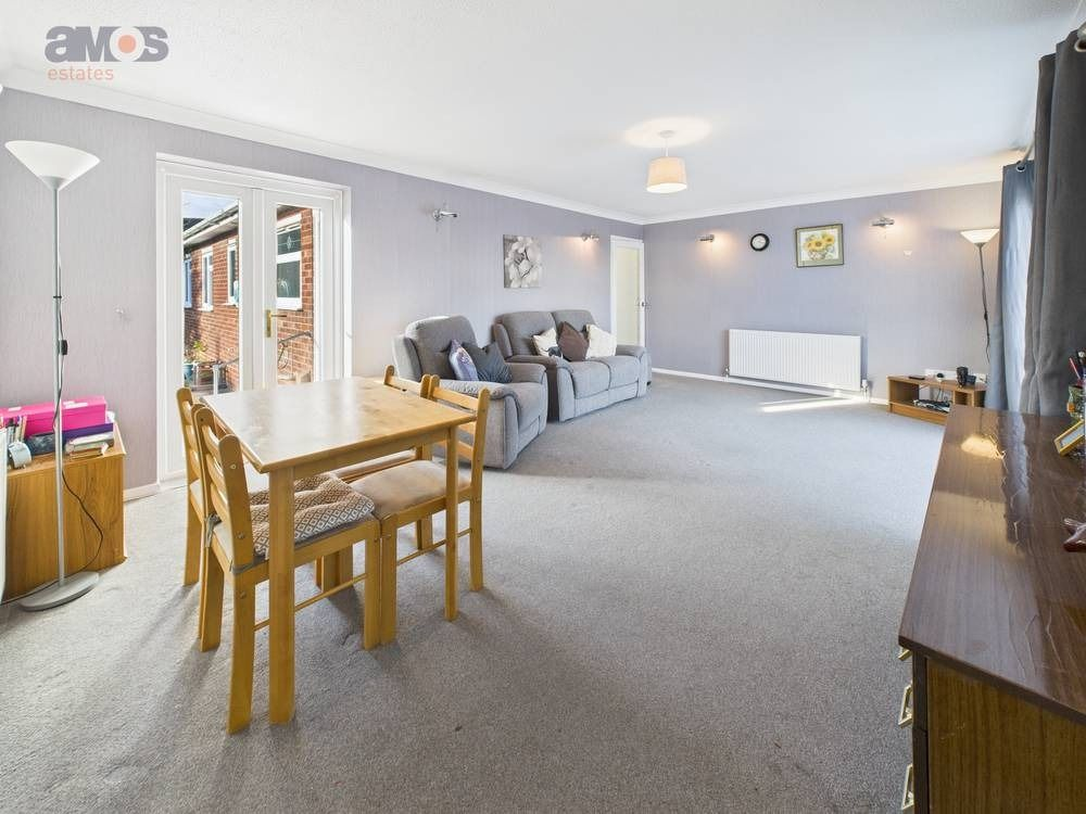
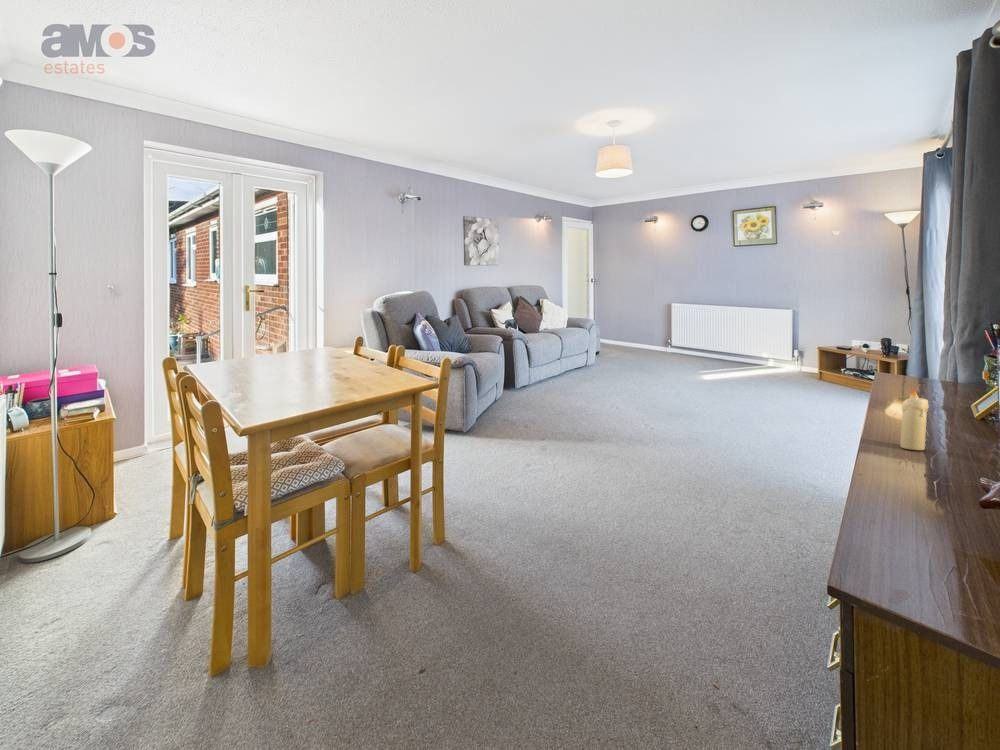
+ candle [899,387,930,451]
